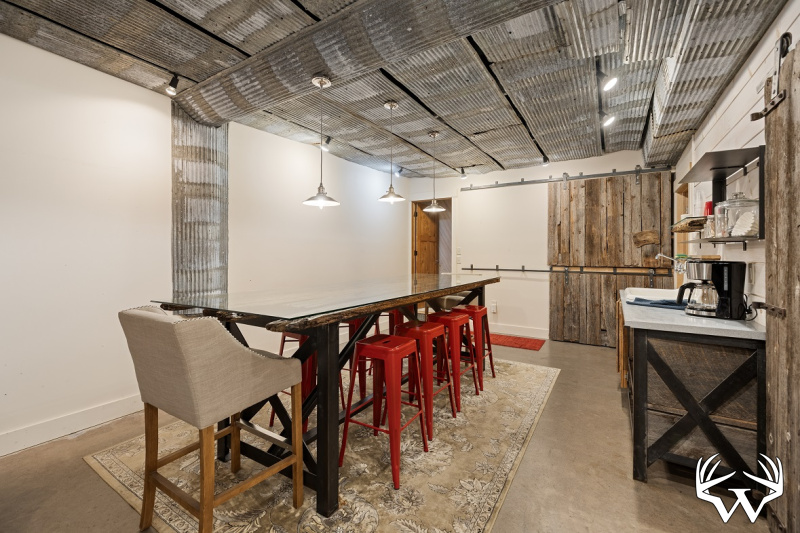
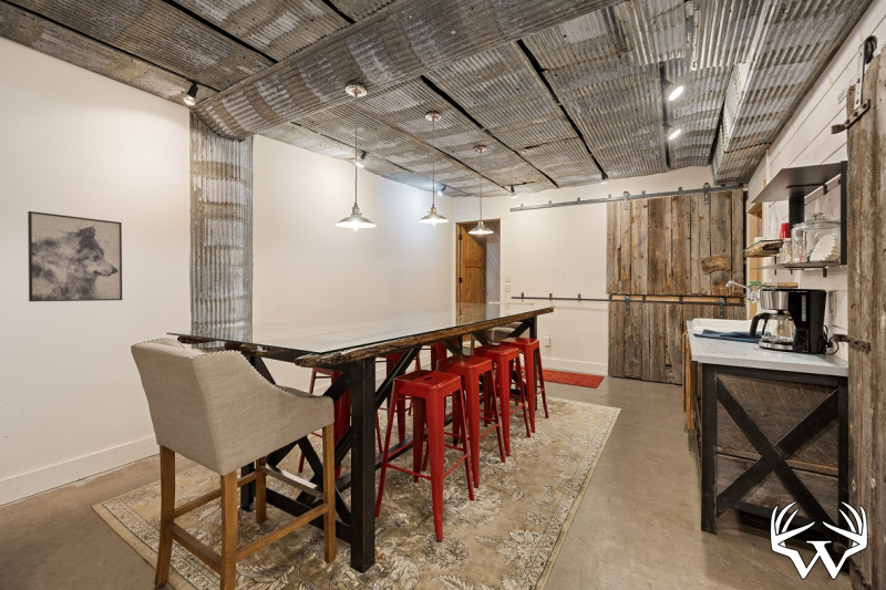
+ wall art [27,210,123,302]
